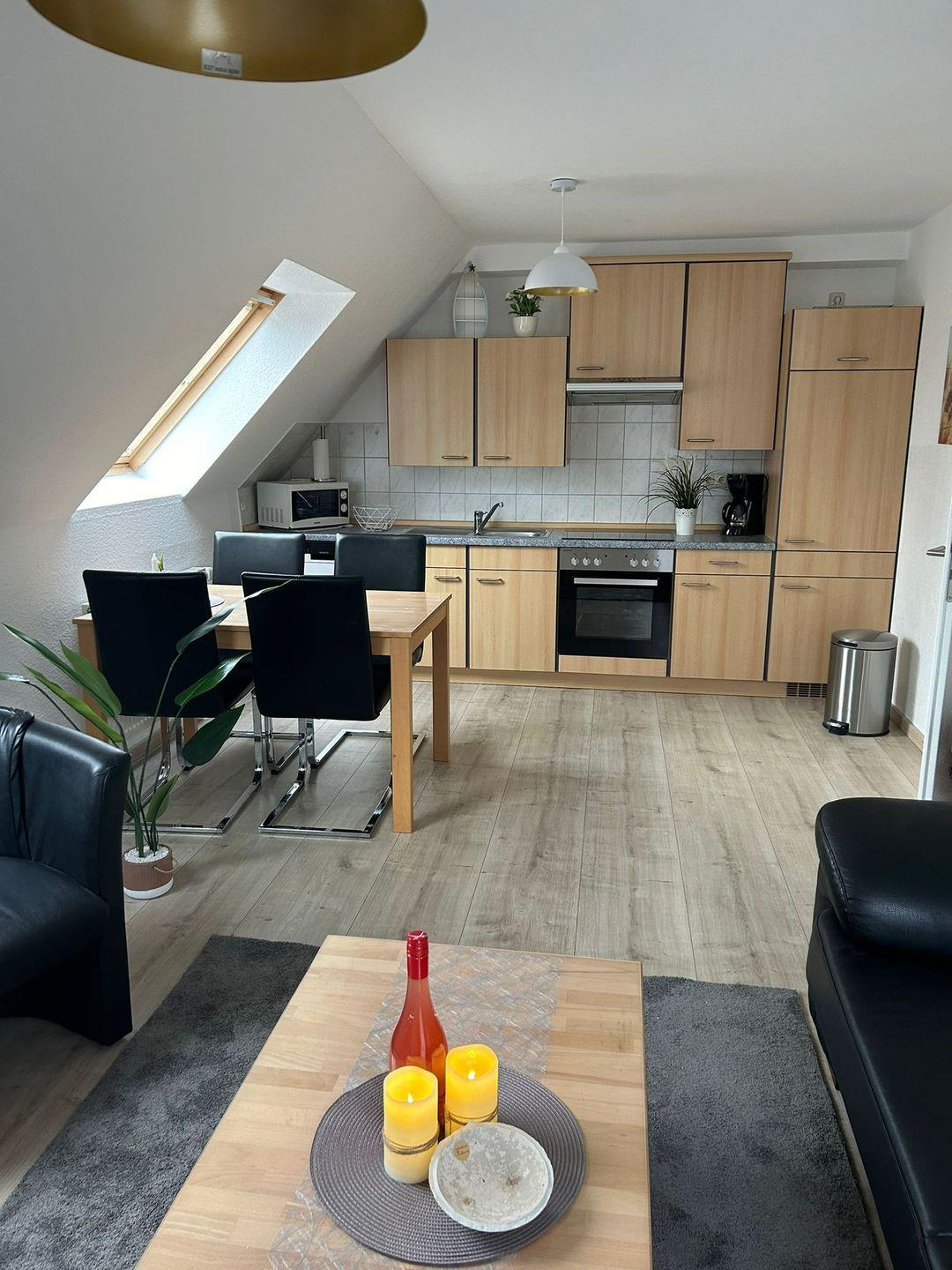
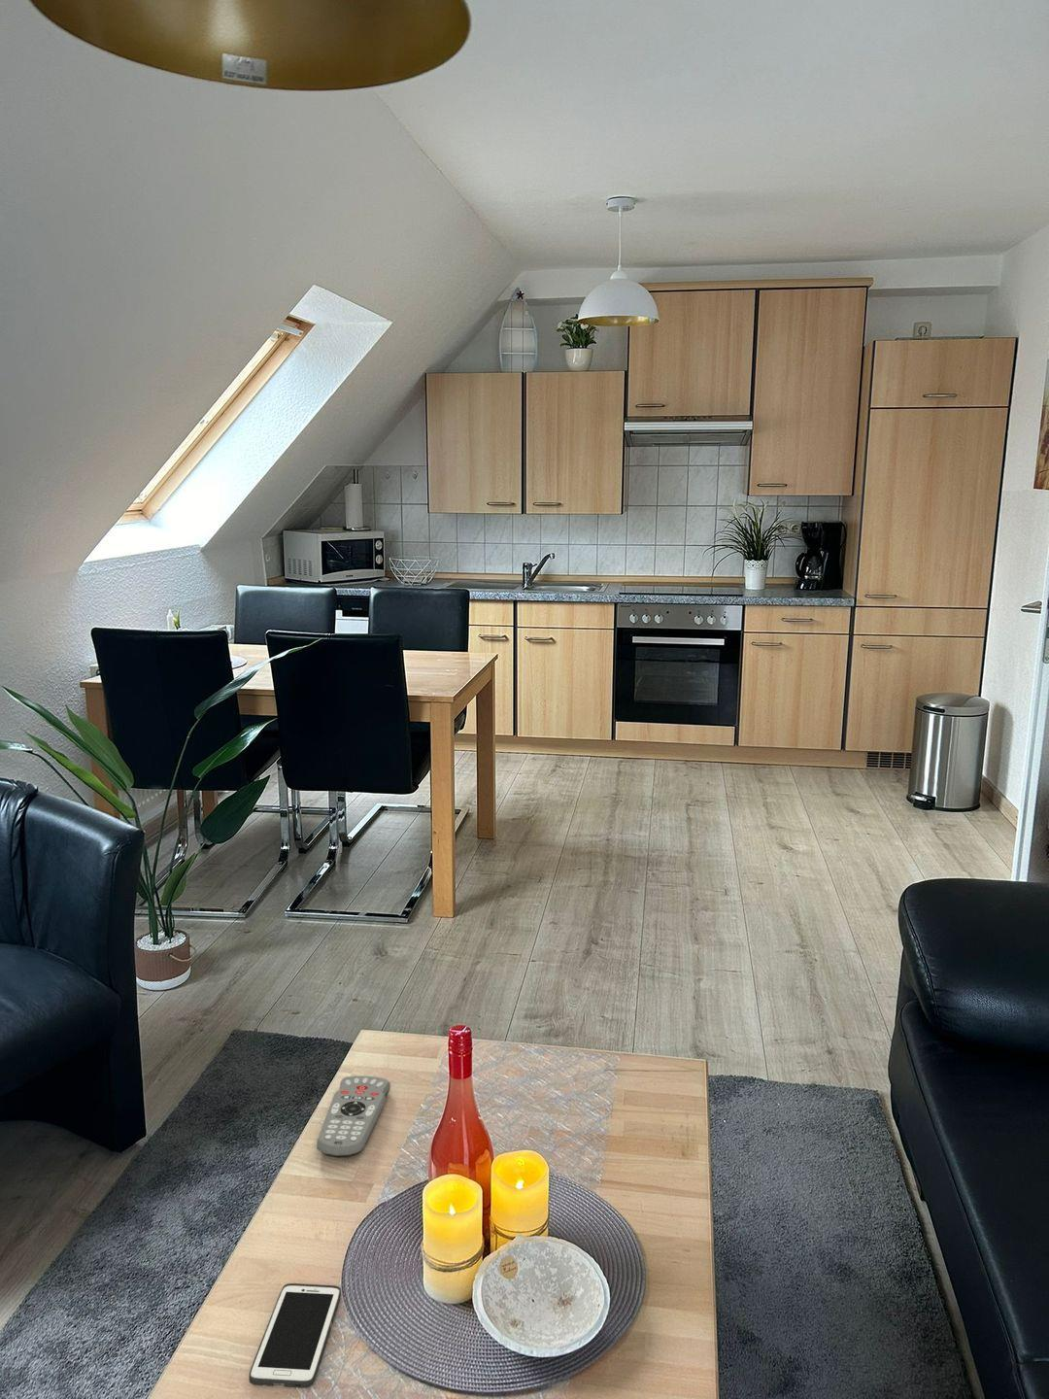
+ cell phone [248,1282,342,1389]
+ remote control [315,1075,391,1158]
